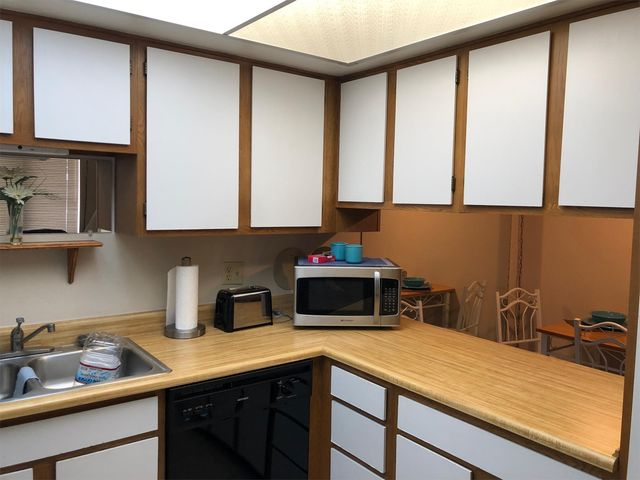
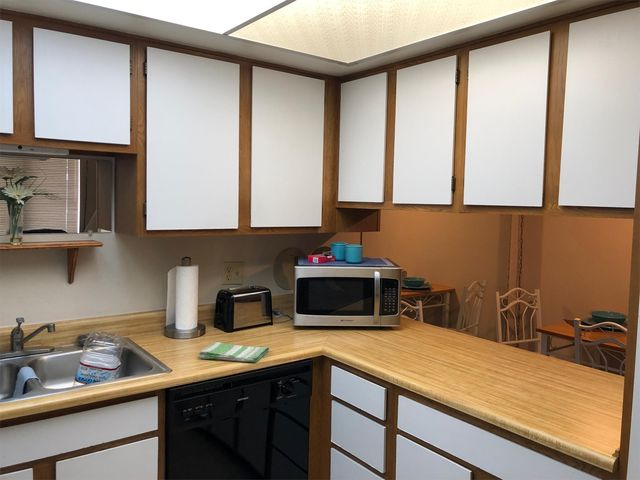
+ dish towel [198,341,270,363]
